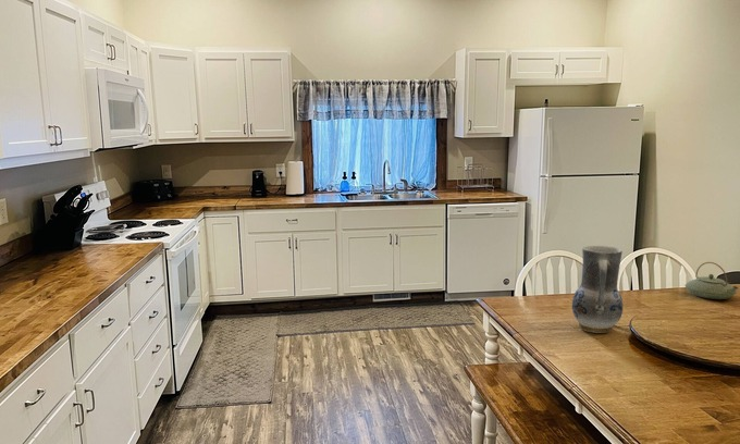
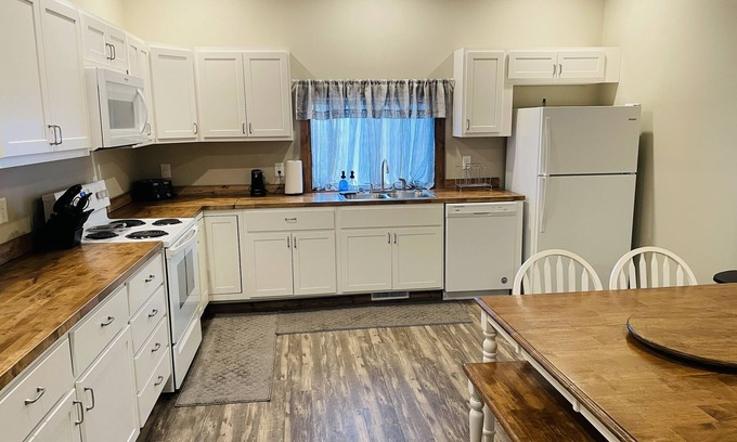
- teapot [683,261,739,300]
- vase [571,245,624,334]
